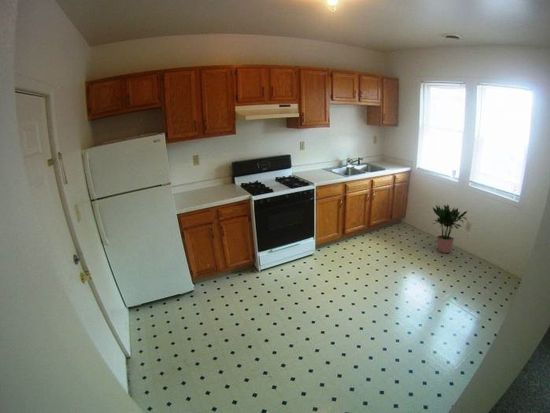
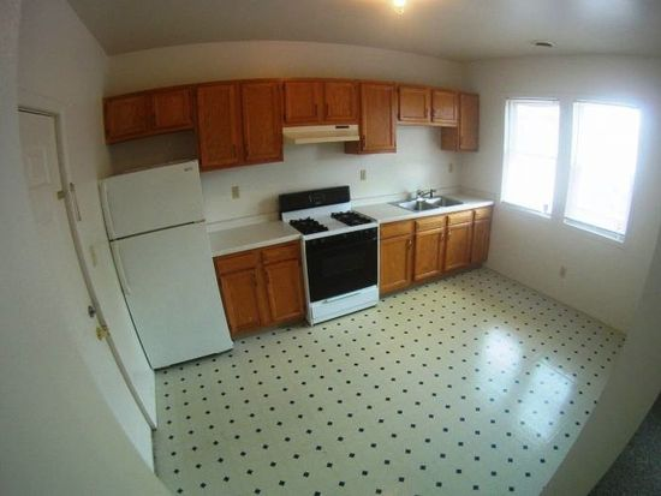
- potted plant [432,204,469,254]
